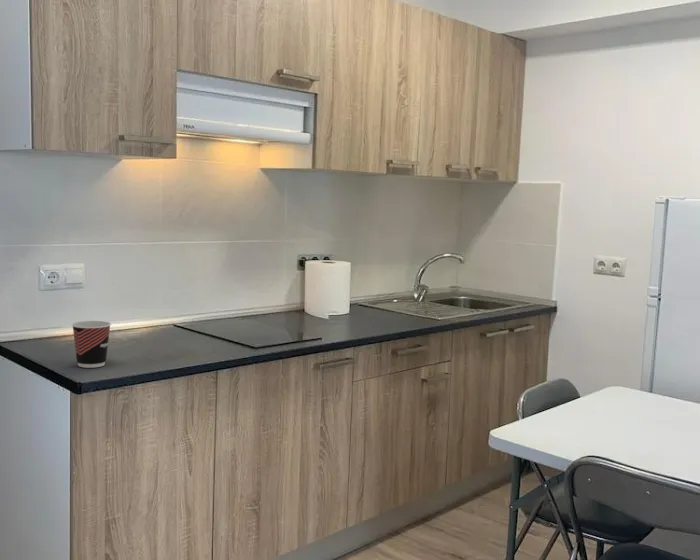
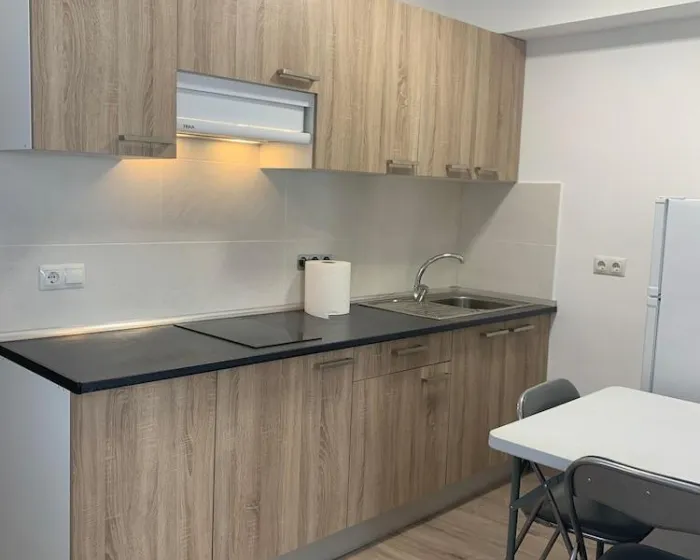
- cup [71,320,112,369]
